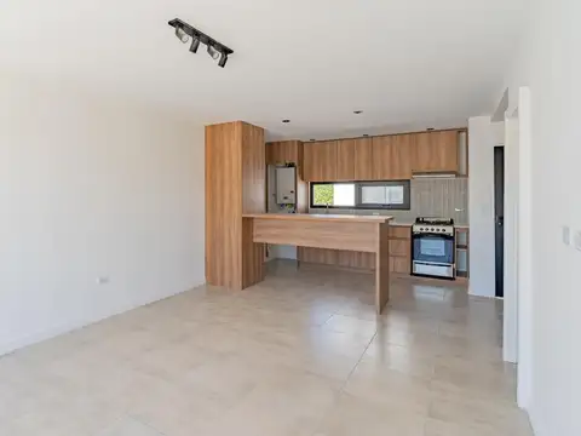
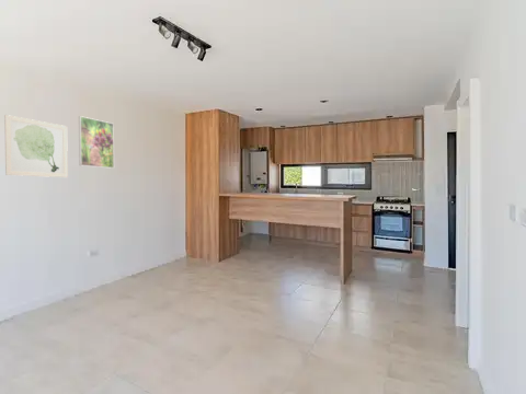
+ wall art [3,114,69,178]
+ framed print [78,115,115,170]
